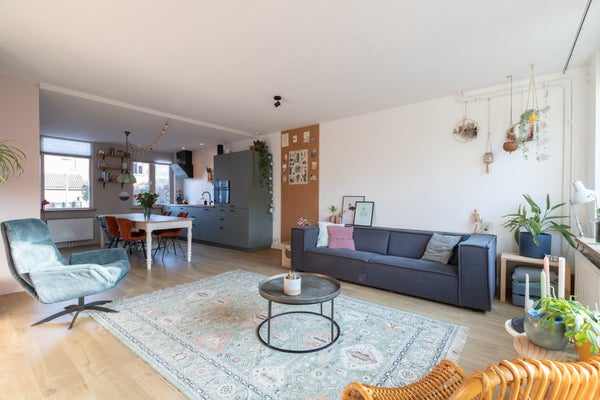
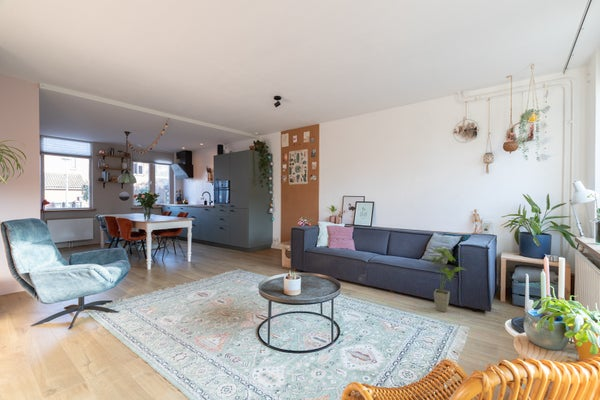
+ house plant [429,247,468,313]
